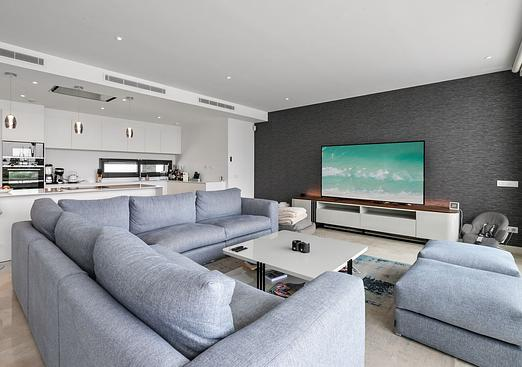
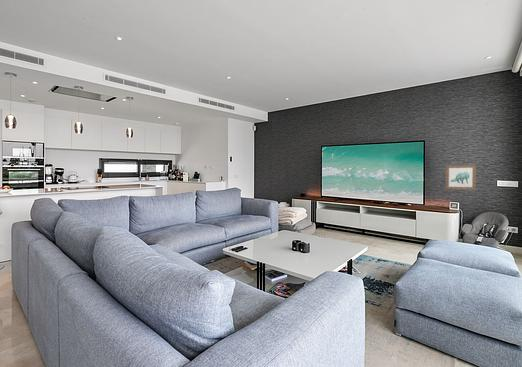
+ wall art [445,164,477,191]
